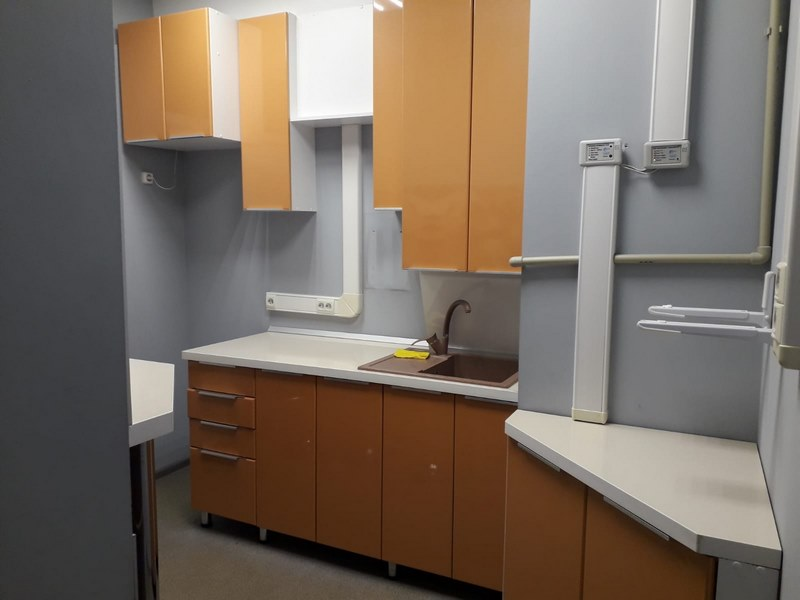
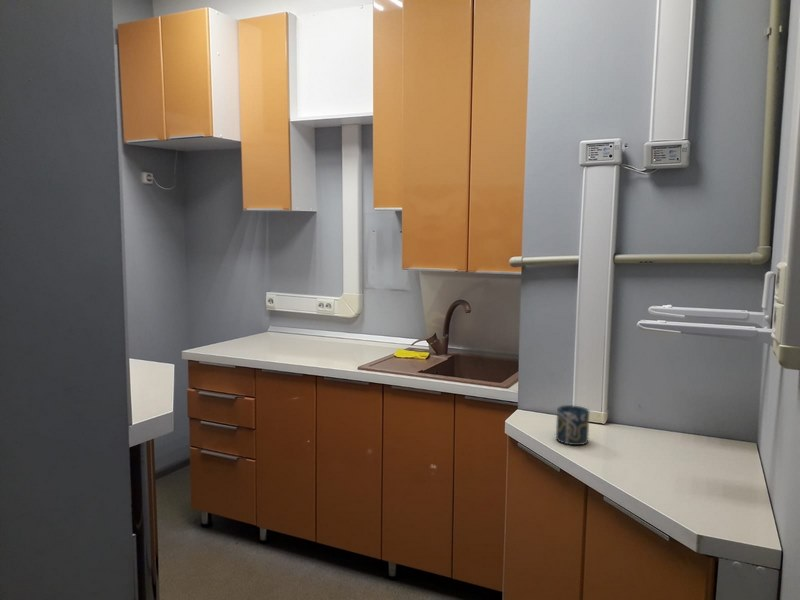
+ cup [555,404,590,446]
